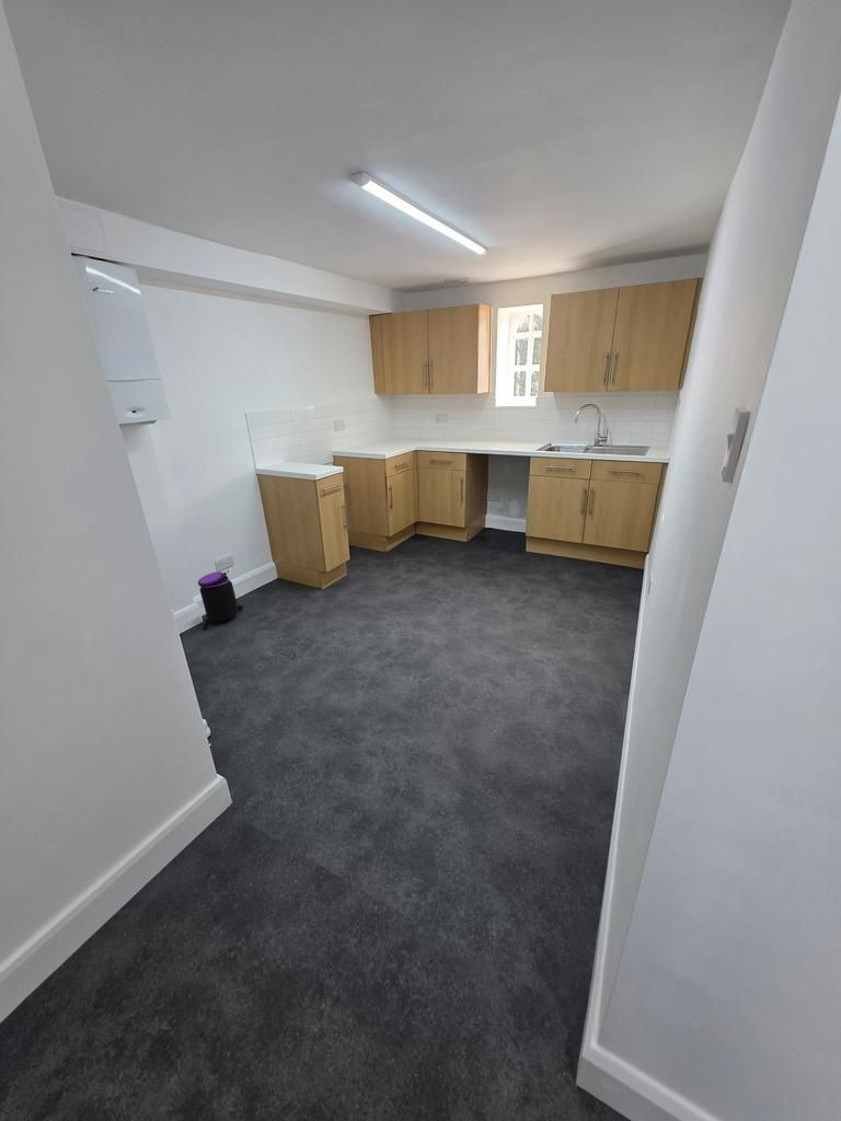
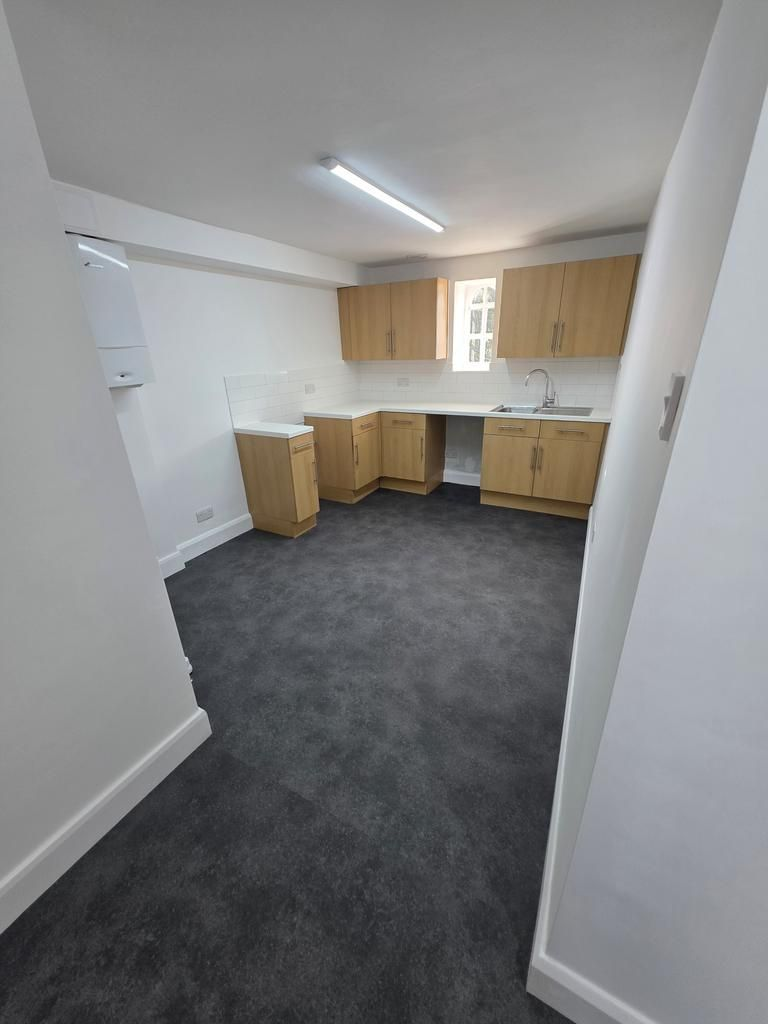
- trash can [197,569,244,631]
